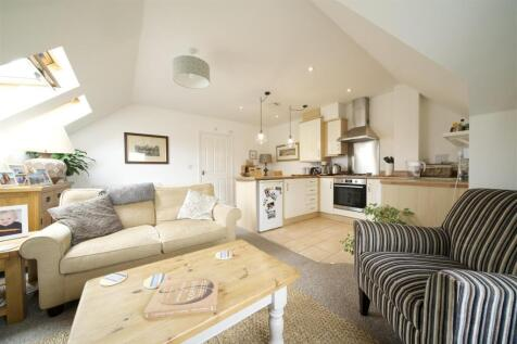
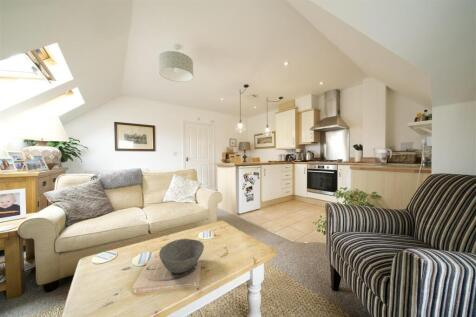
+ bowl [158,238,205,274]
